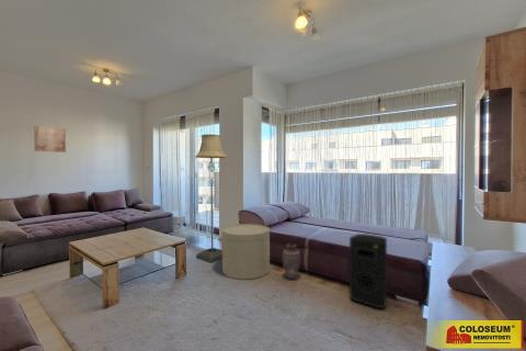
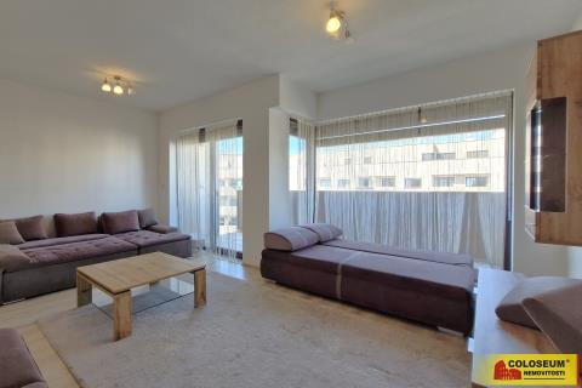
- speaker [348,233,388,309]
- side table [221,223,271,281]
- floor lamp [194,133,228,263]
- wall art [33,125,67,154]
- vase [282,242,301,280]
